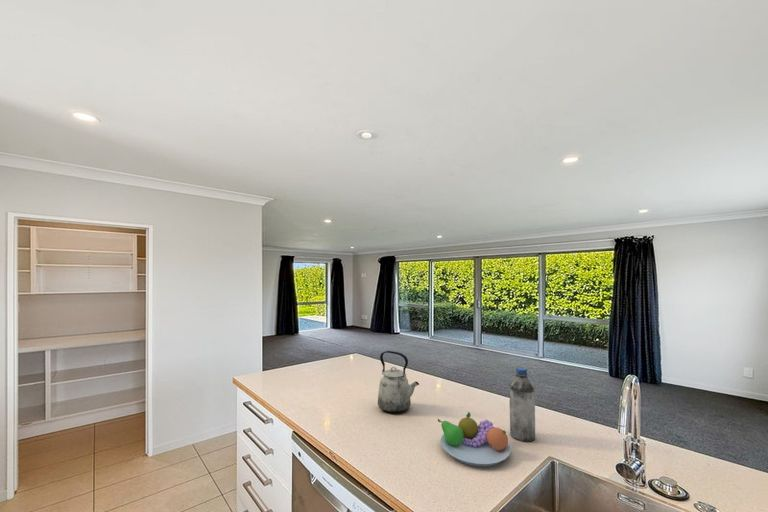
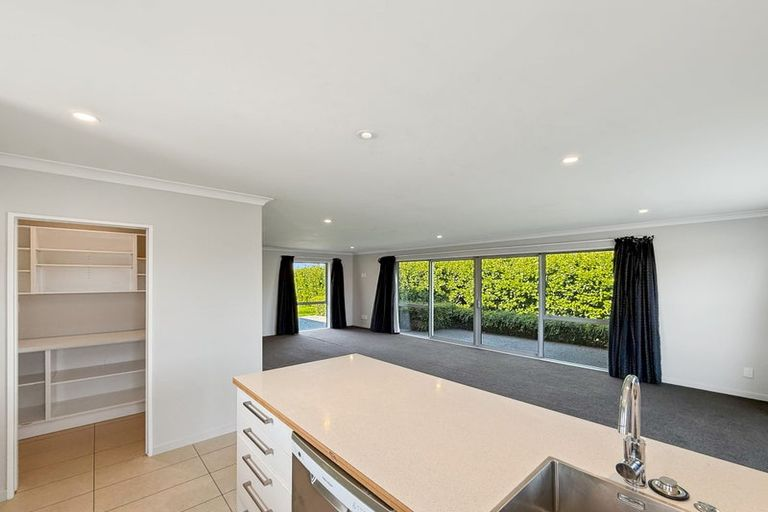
- kettle [377,350,420,414]
- fruit bowl [437,411,512,467]
- water bottle [508,366,536,443]
